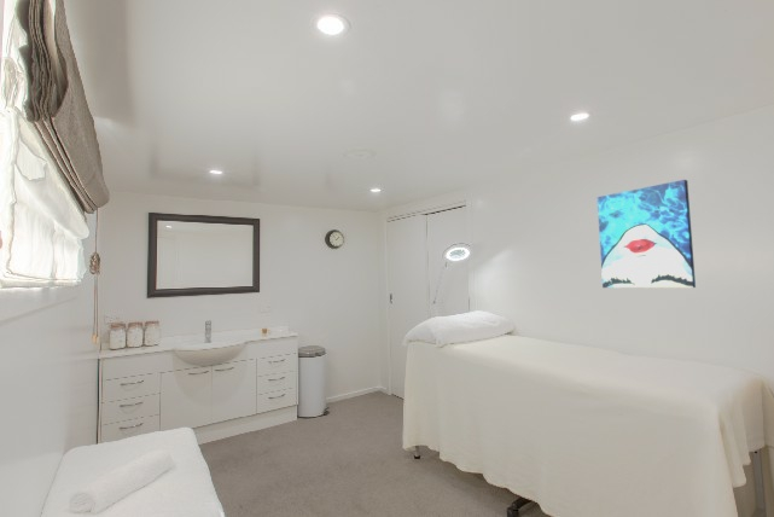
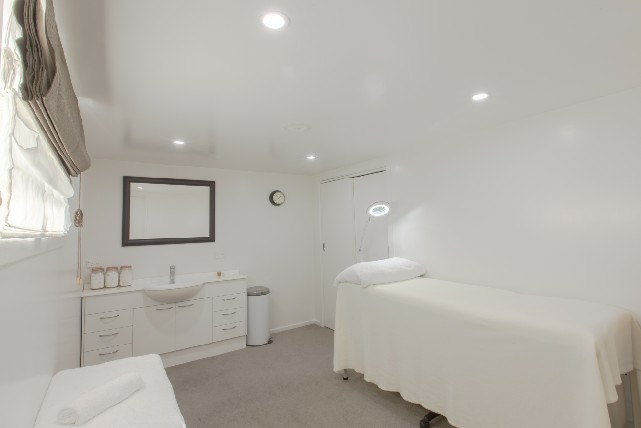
- wall art [596,179,697,289]
